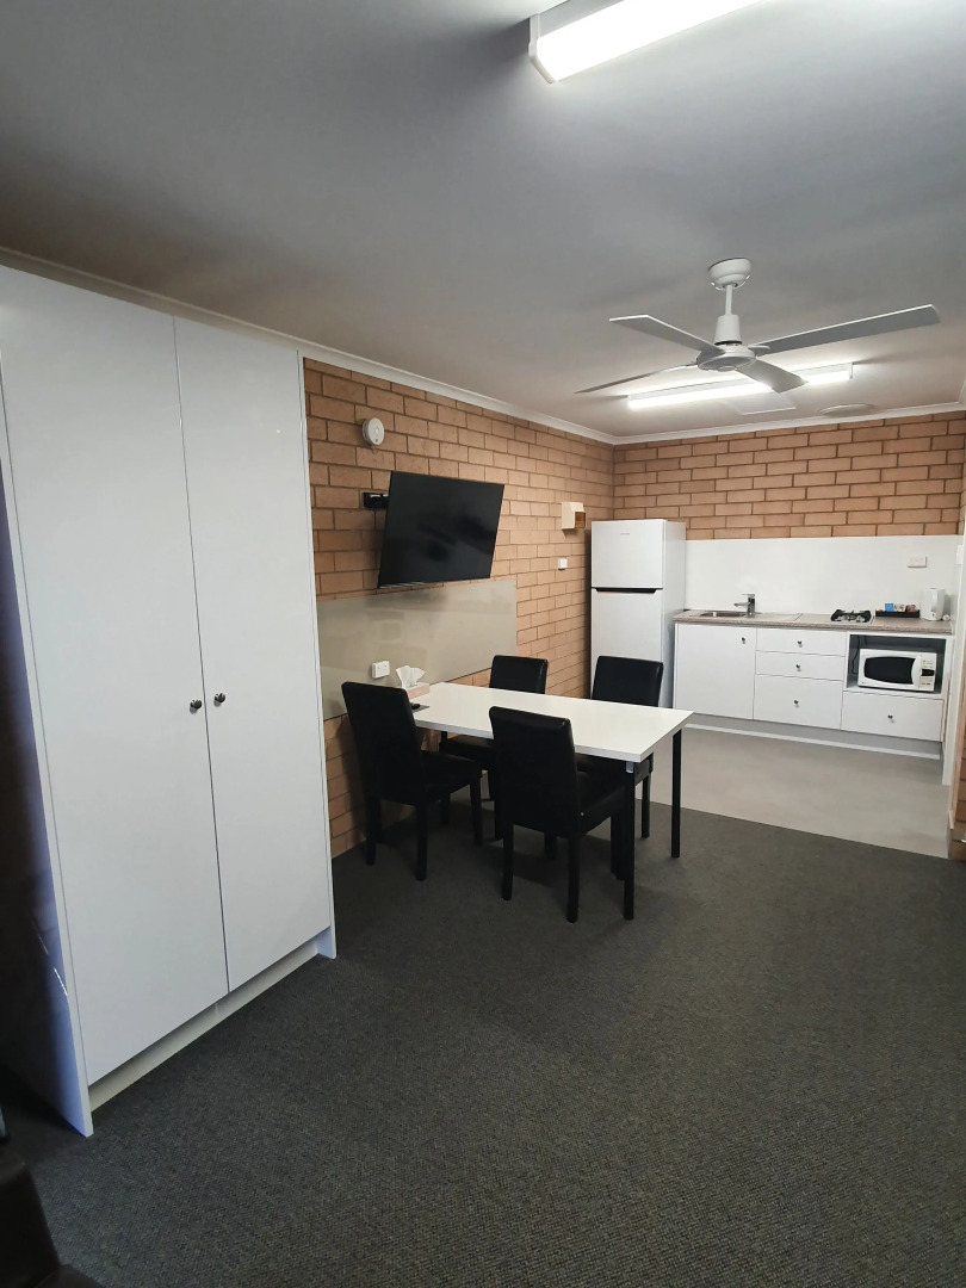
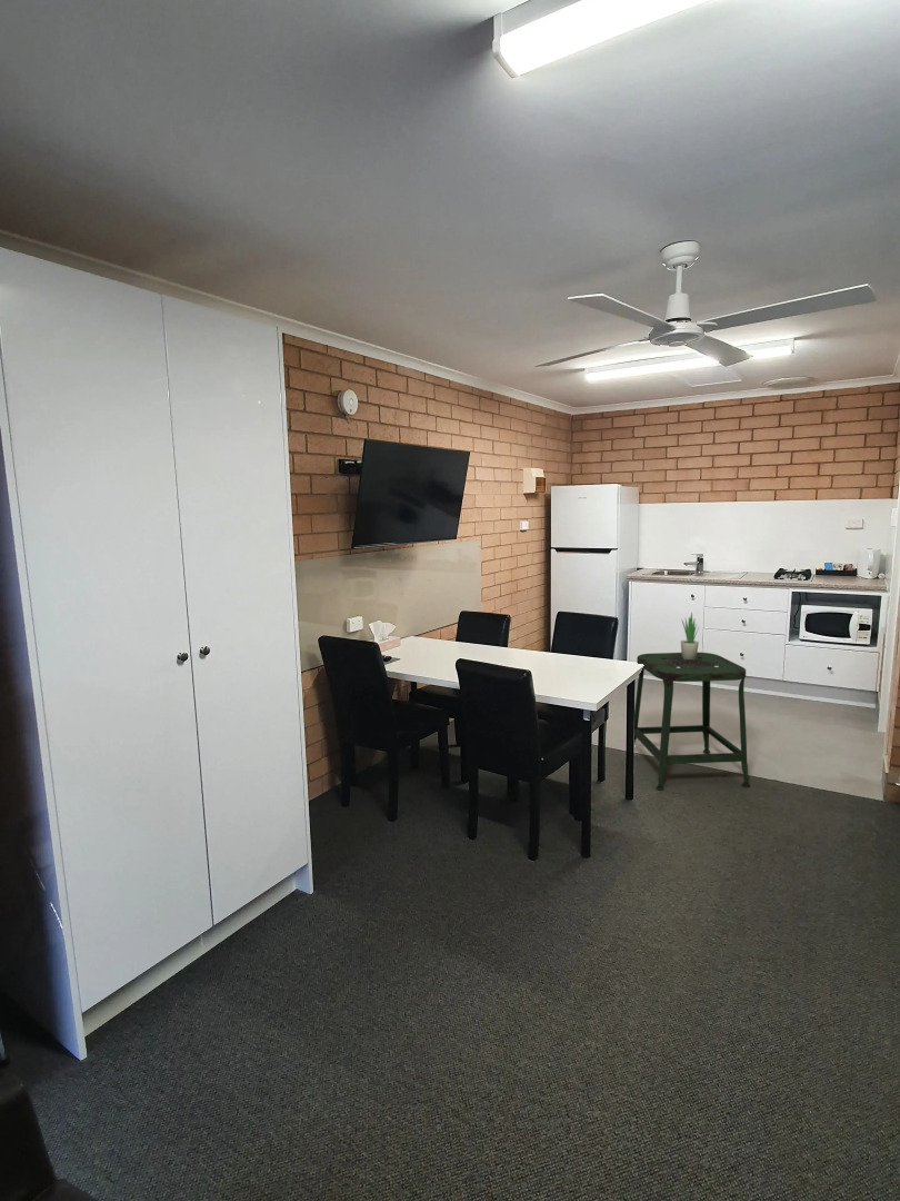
+ potted plant [680,612,700,659]
+ stool [633,651,751,791]
